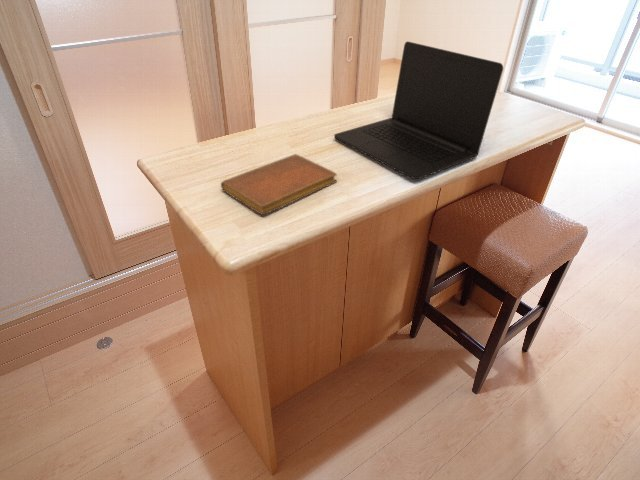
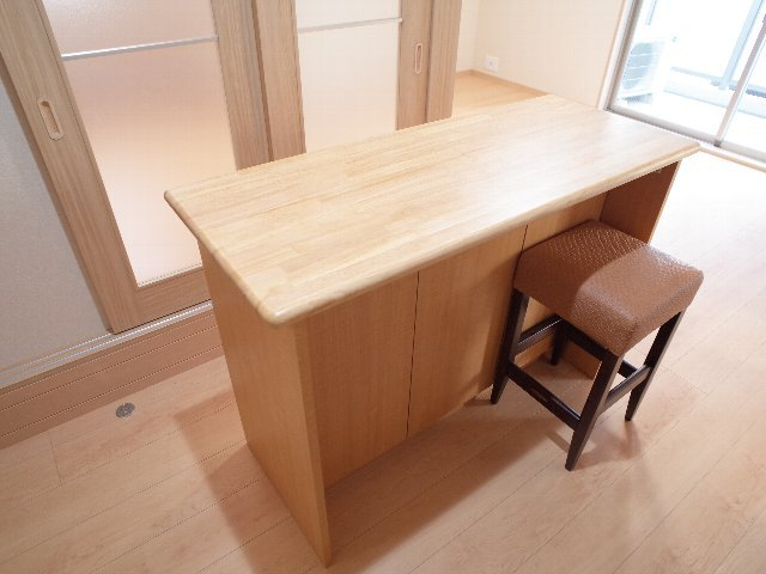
- laptop [333,40,504,180]
- notebook [220,153,338,216]
